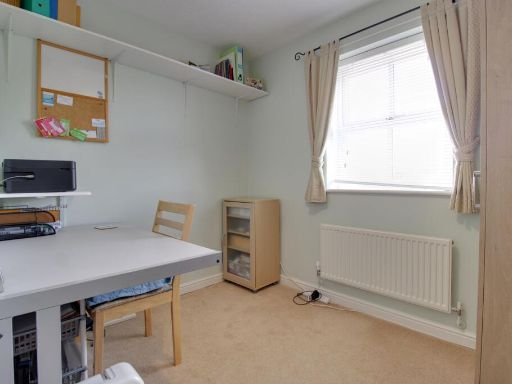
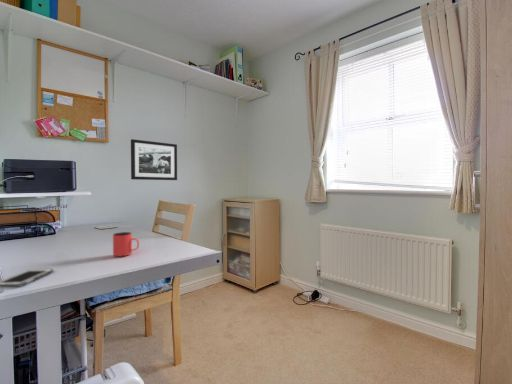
+ cell phone [0,268,54,288]
+ cup [112,231,140,257]
+ picture frame [130,138,178,181]
